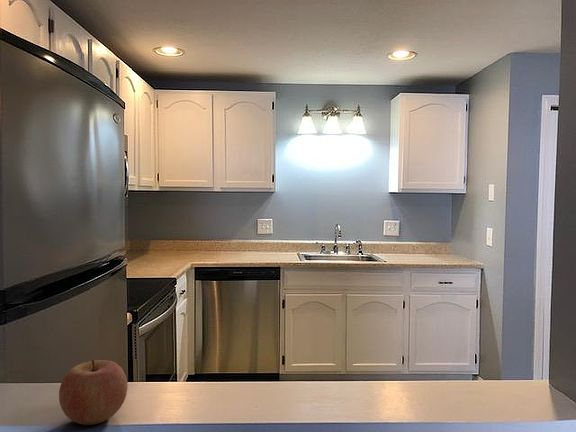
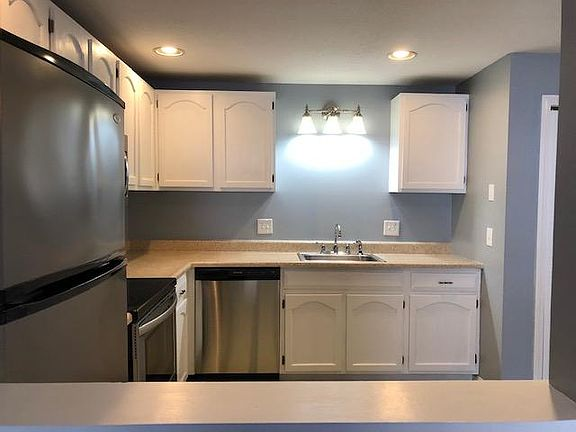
- apple [58,359,129,426]
